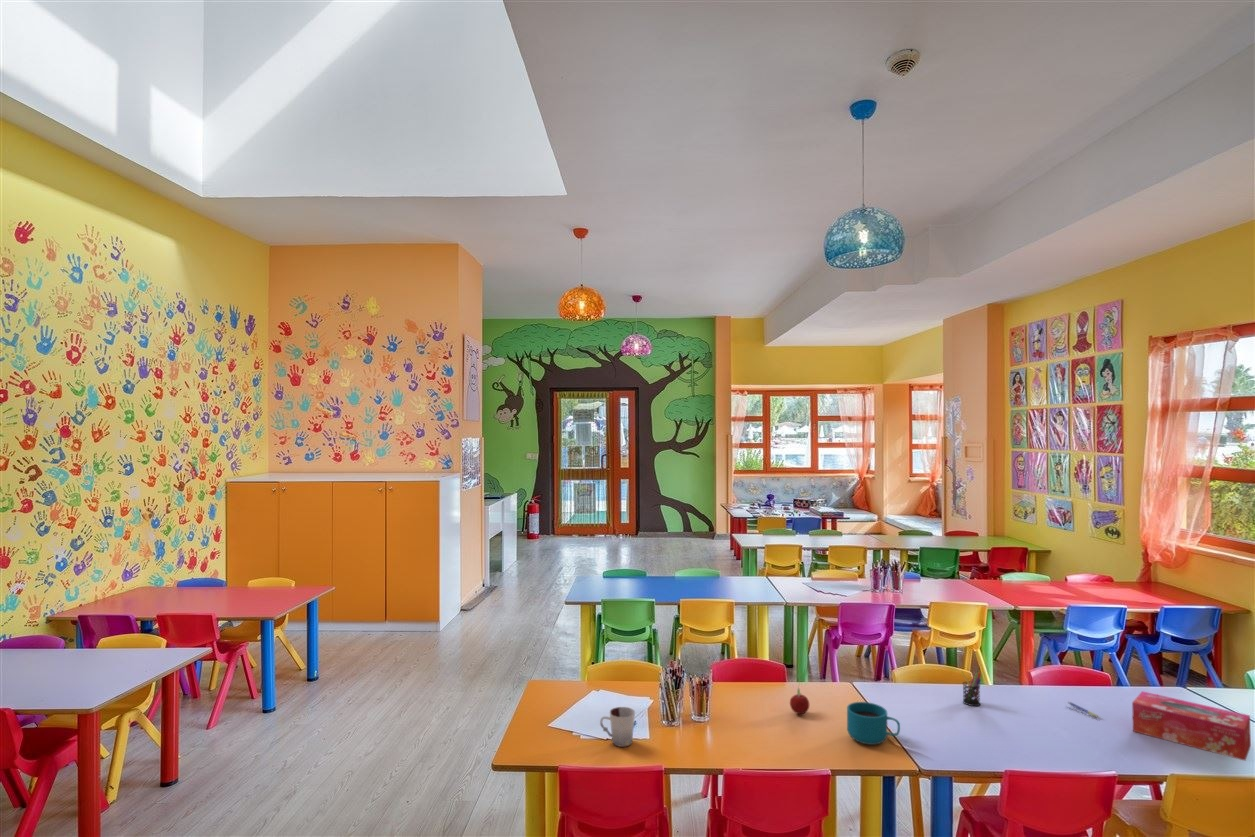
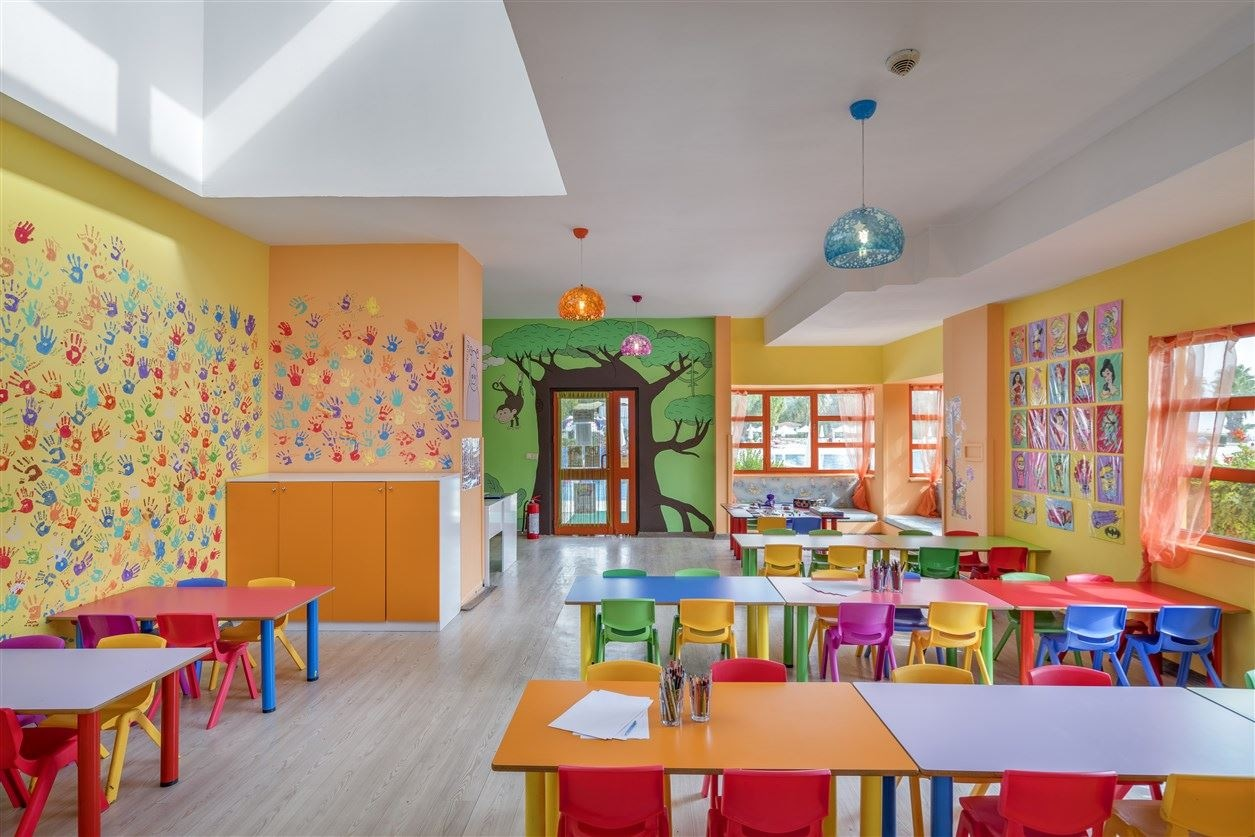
- pen [1067,700,1102,720]
- cup [846,701,901,746]
- cup [599,706,636,748]
- tissue box [1131,690,1252,762]
- pen holder [960,670,982,707]
- fruit [789,681,810,715]
